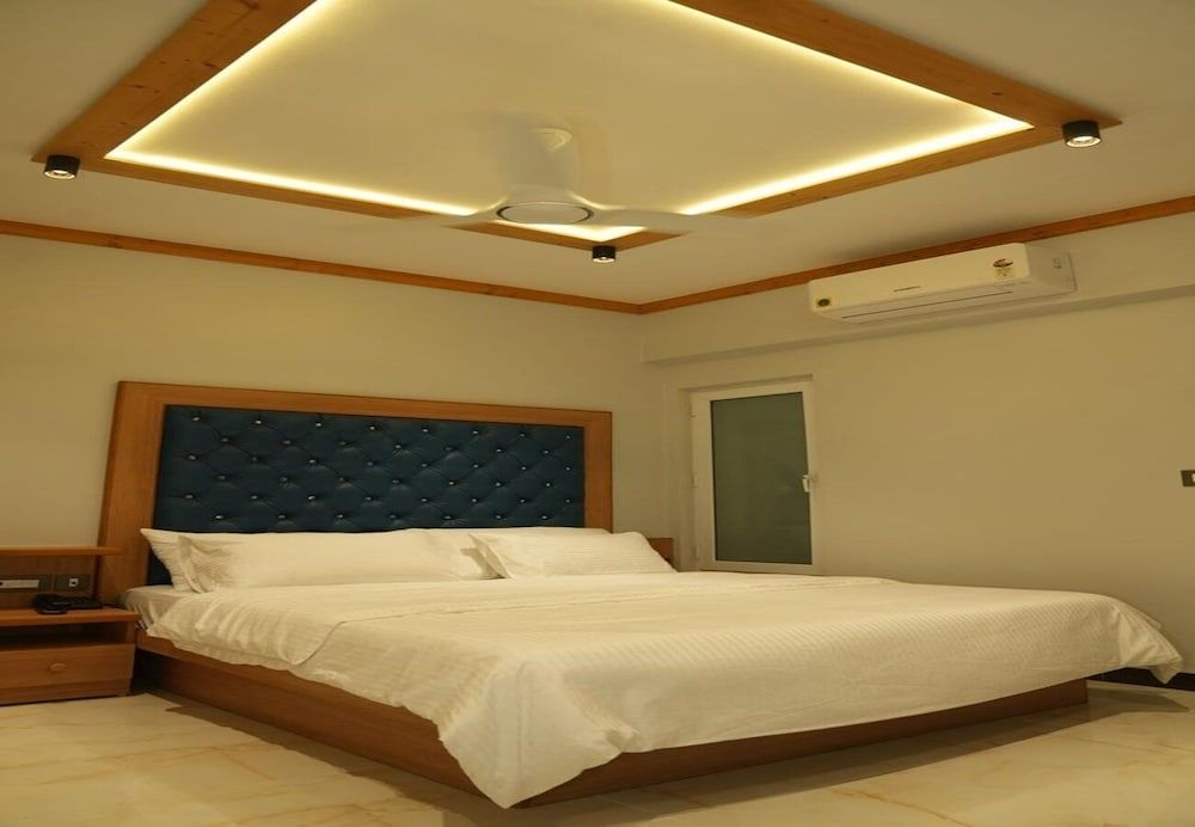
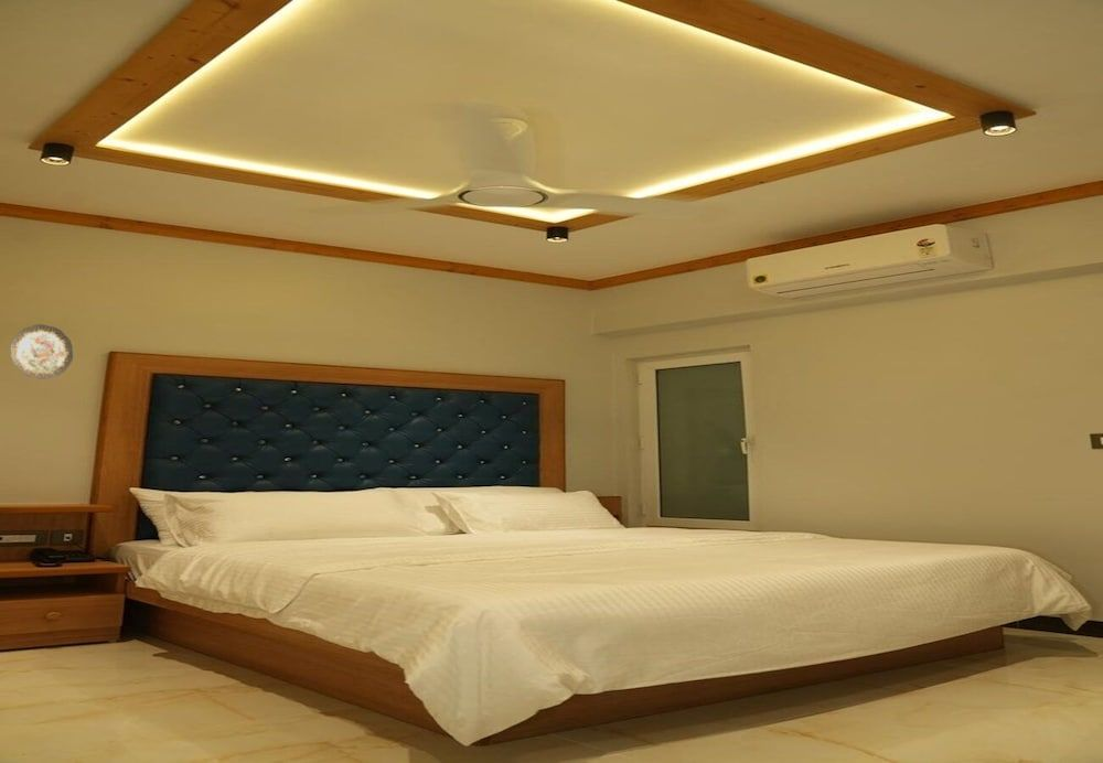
+ decorative plate [10,323,75,380]
